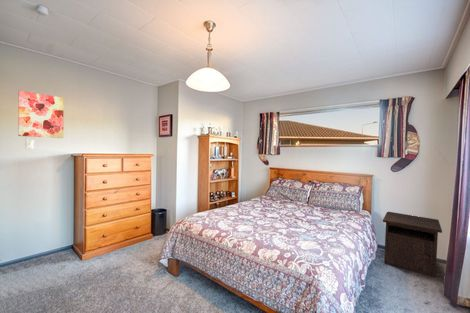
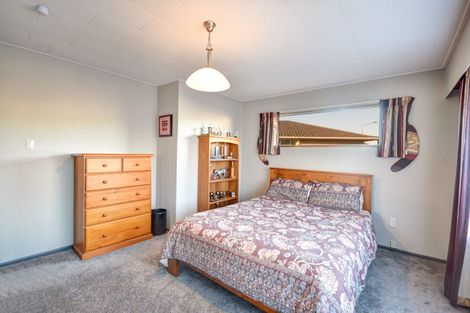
- wall art [17,90,65,139]
- nightstand [382,211,443,278]
